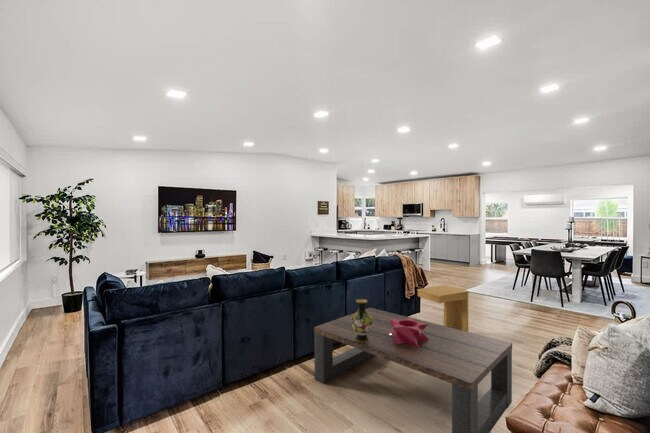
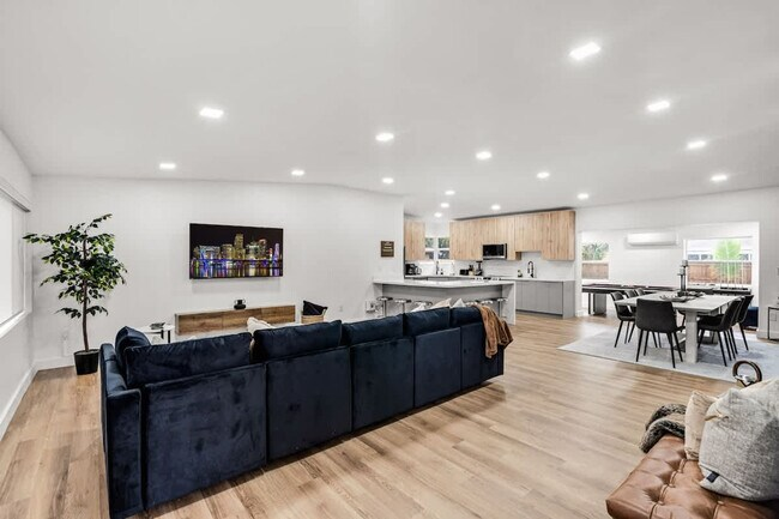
- vase [351,298,372,342]
- coffee table [313,307,513,433]
- side table [416,284,470,332]
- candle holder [390,316,429,348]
